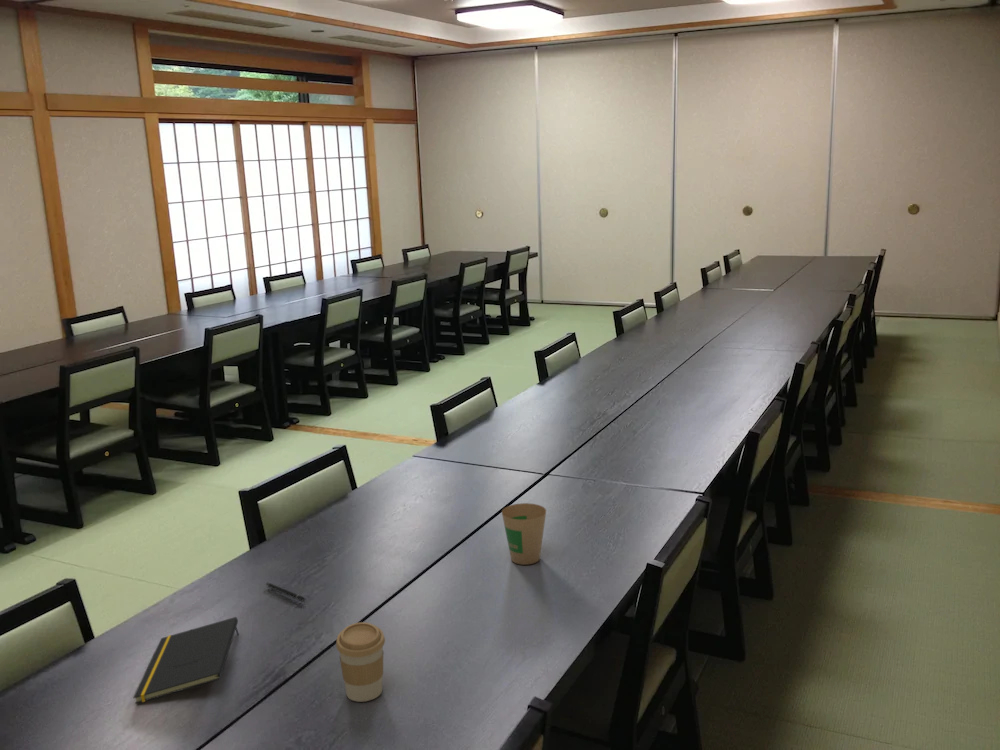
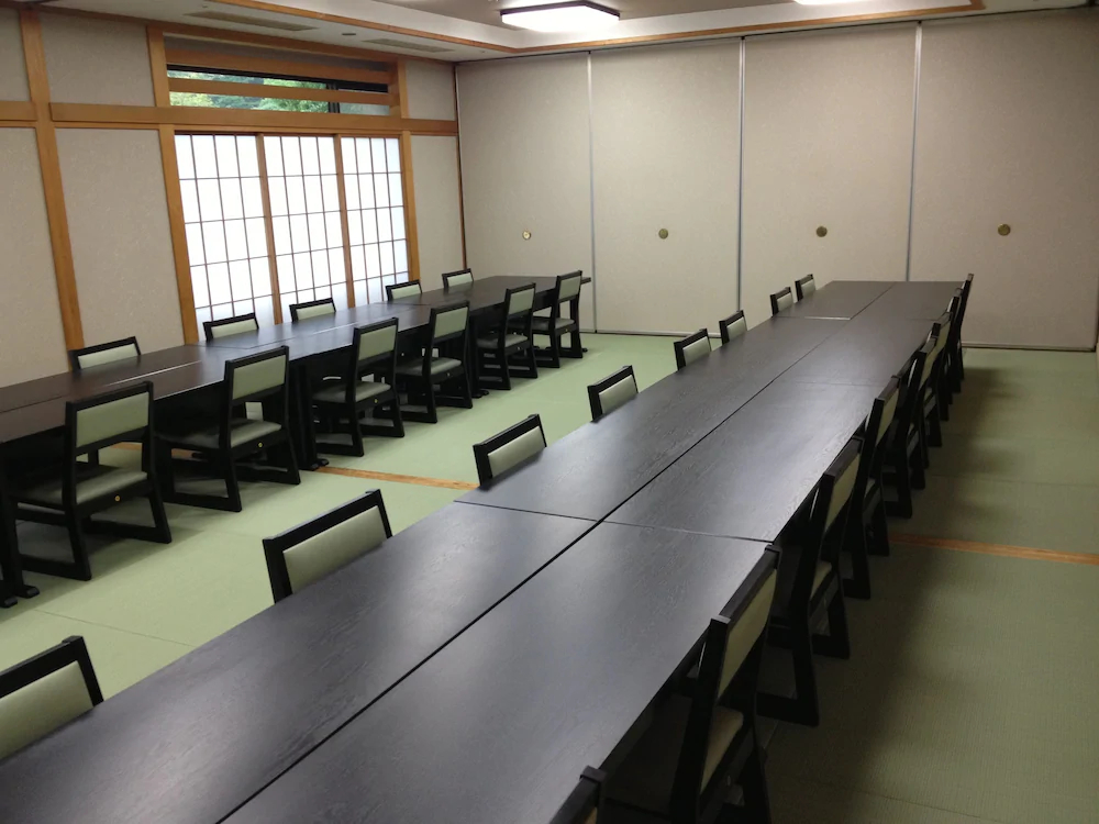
- notepad [132,616,240,705]
- pen [265,581,307,601]
- paper cup [501,502,547,566]
- coffee cup [335,621,386,703]
